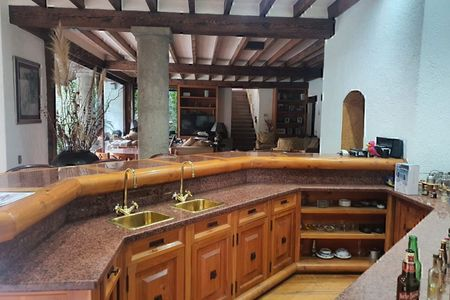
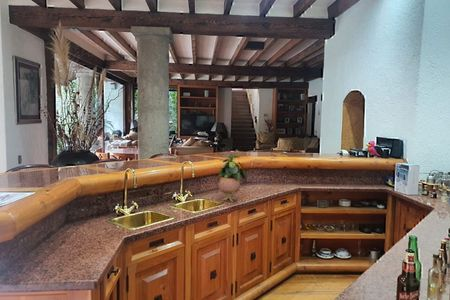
+ potted plant [218,154,247,203]
